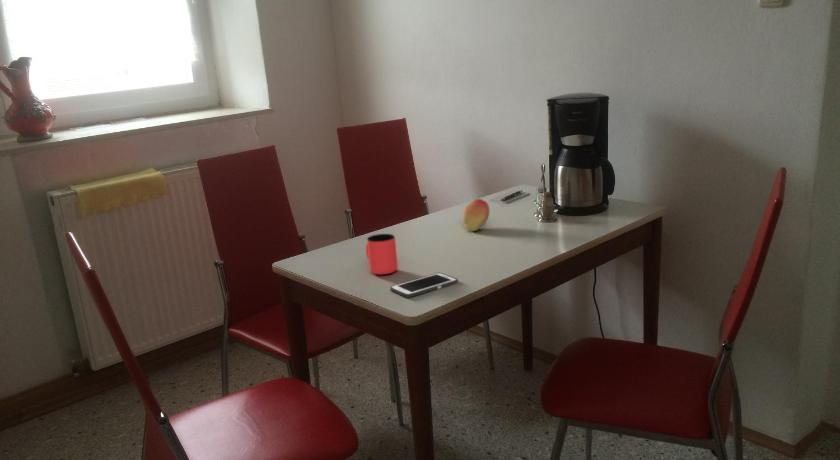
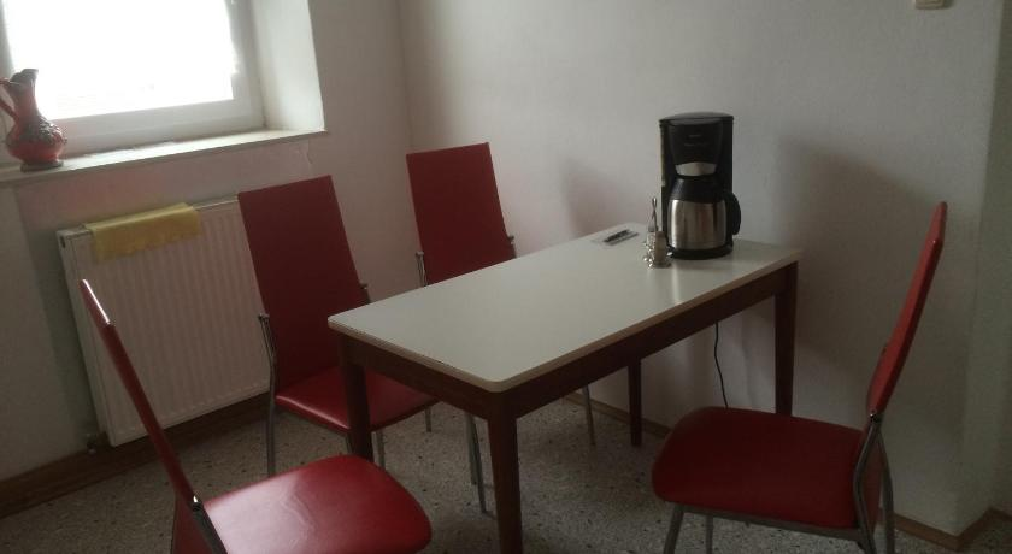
- fruit [461,198,490,232]
- cell phone [389,272,459,299]
- cup [365,233,399,276]
